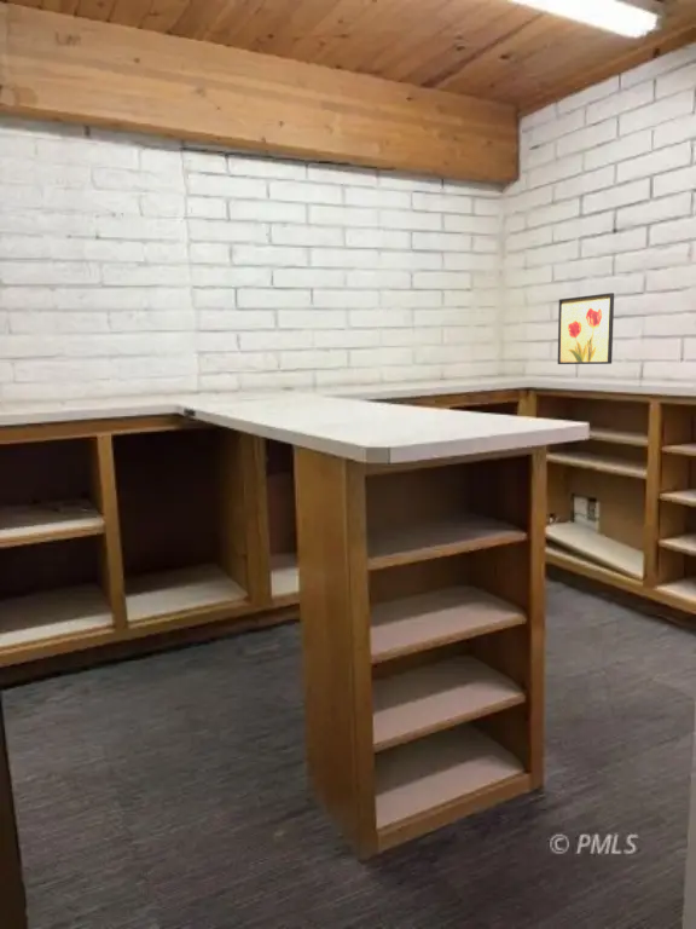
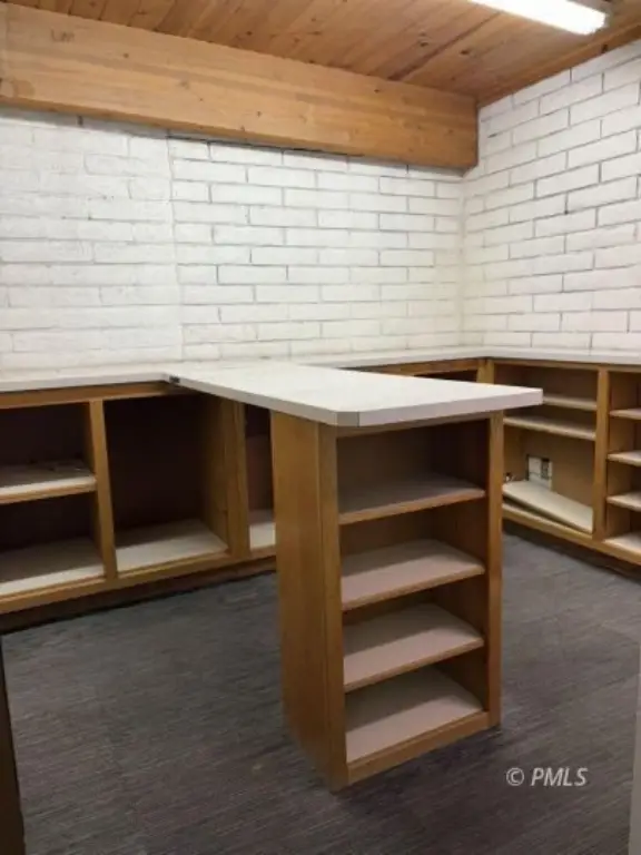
- wall art [557,292,615,365]
